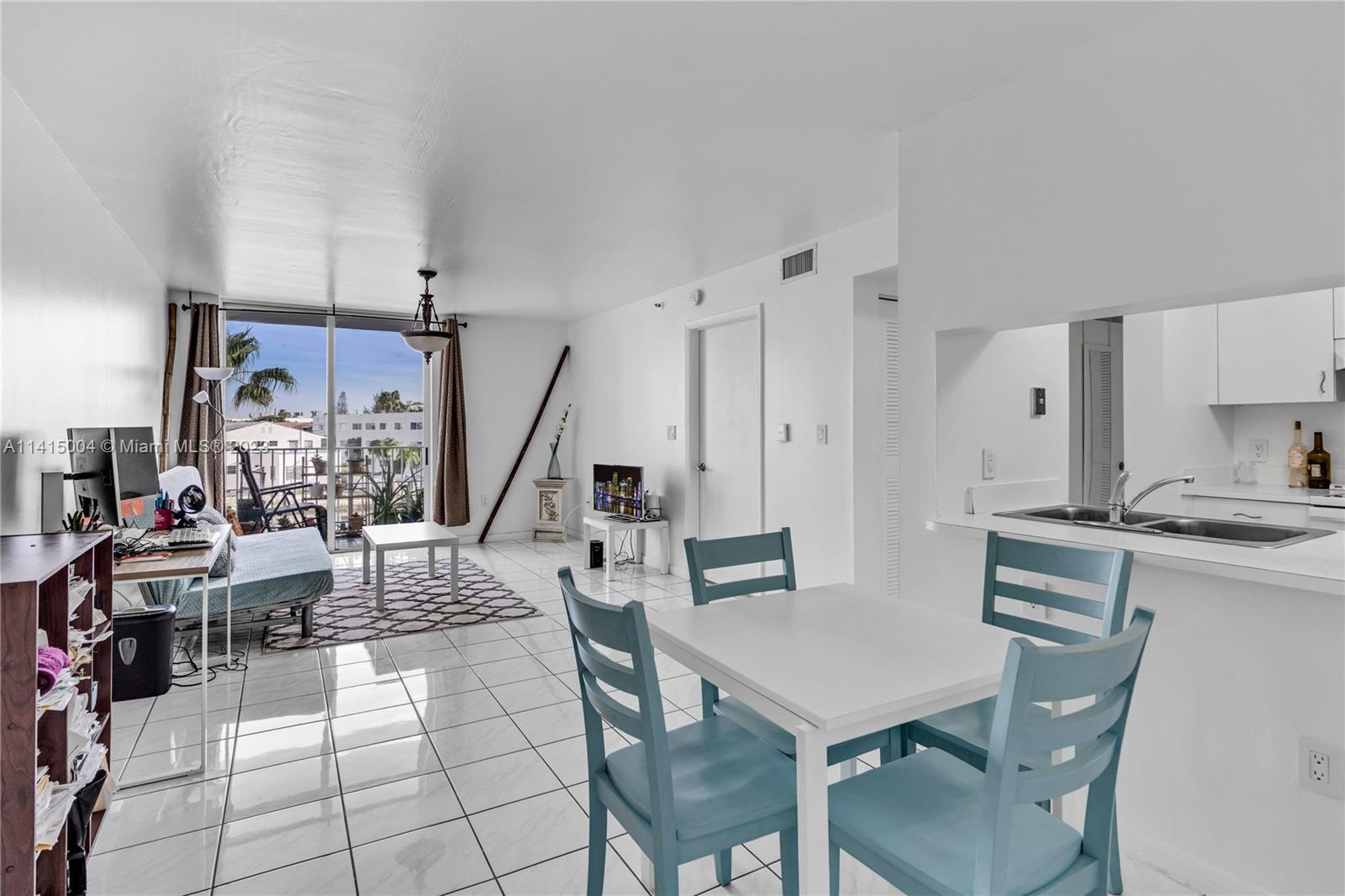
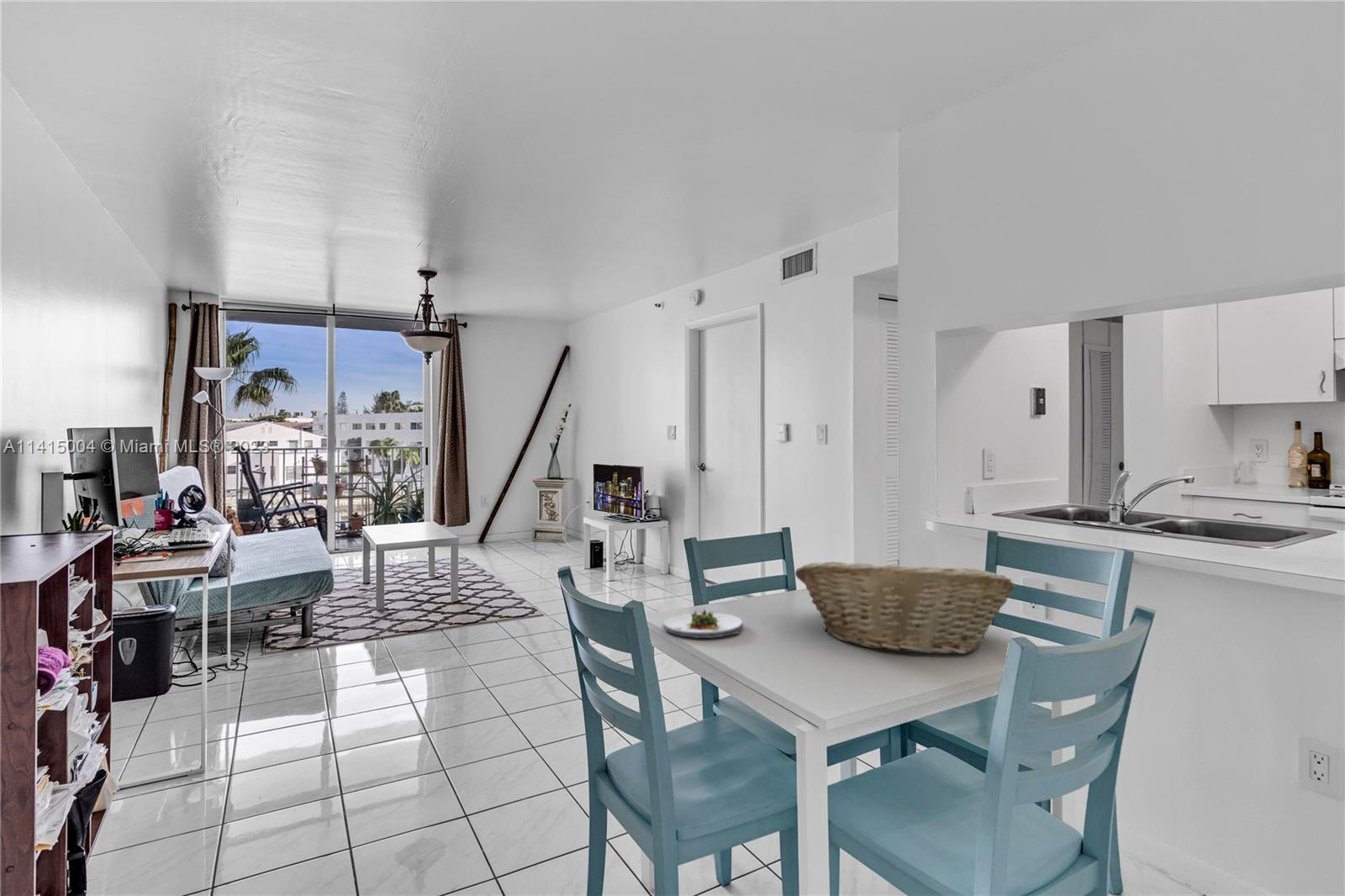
+ salad plate [663,609,743,639]
+ fruit basket [794,559,1016,655]
